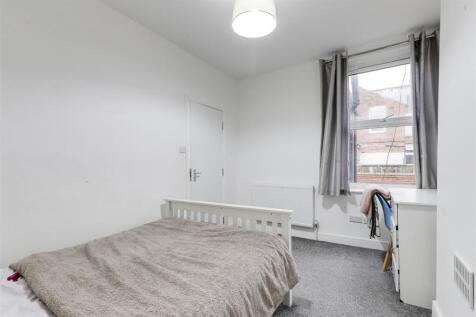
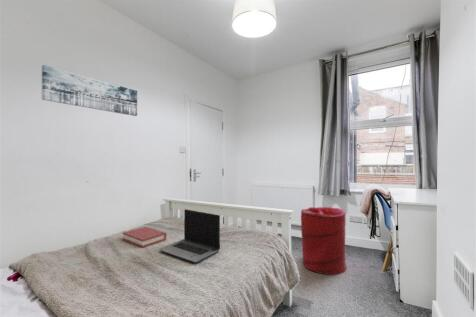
+ hardback book [122,226,167,248]
+ laundry hamper [300,206,348,276]
+ wall art [41,64,138,117]
+ laptop computer [158,209,221,263]
